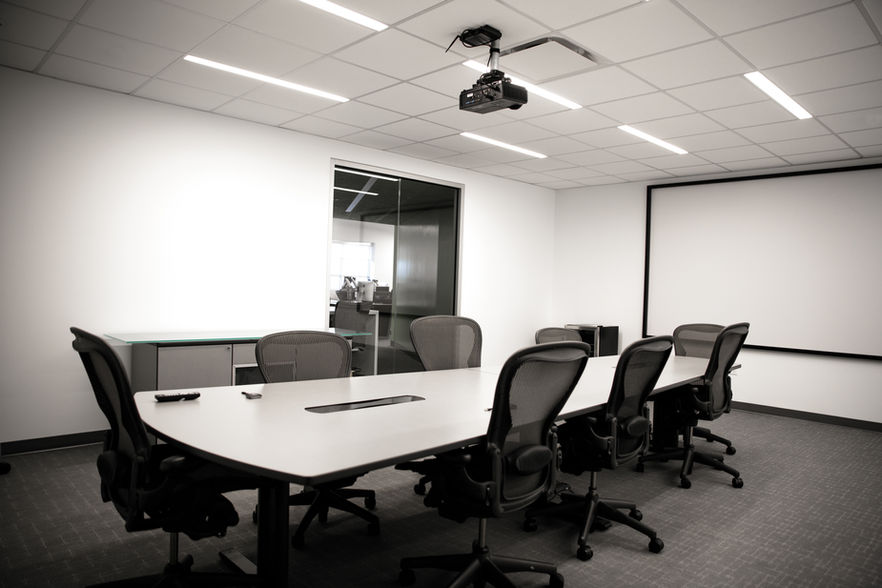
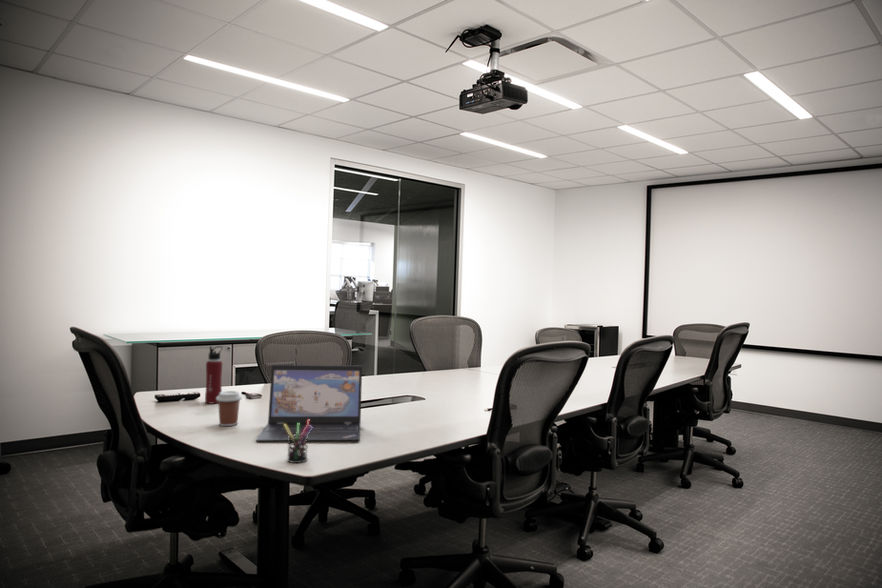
+ coffee cup [216,390,243,427]
+ water bottle [204,345,224,405]
+ laptop [255,364,363,443]
+ pen holder [284,419,313,464]
